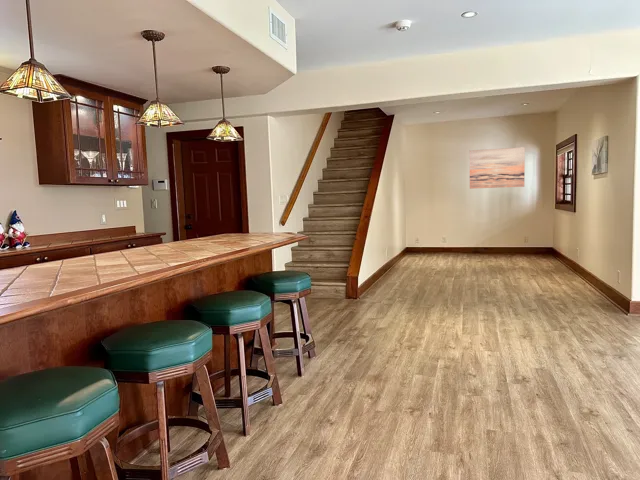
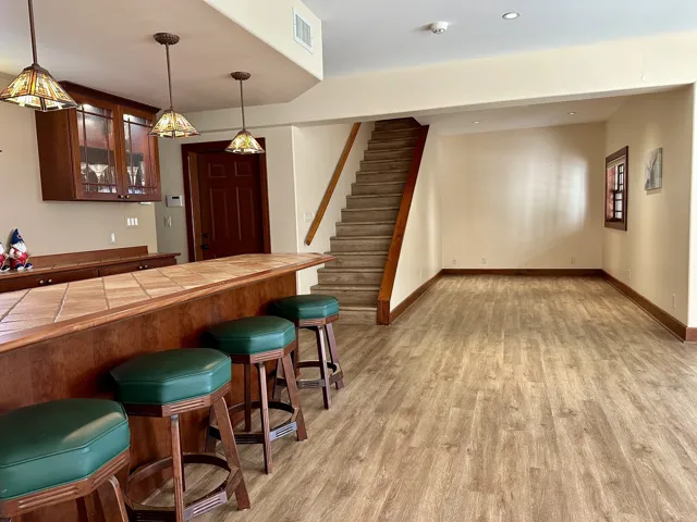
- wall art [469,146,526,190]
